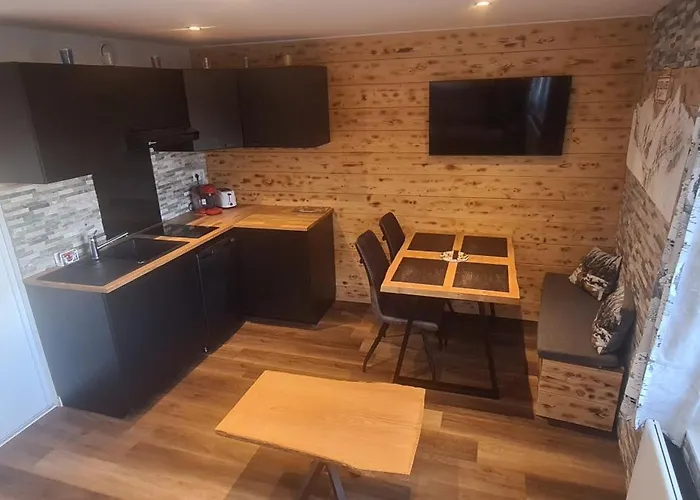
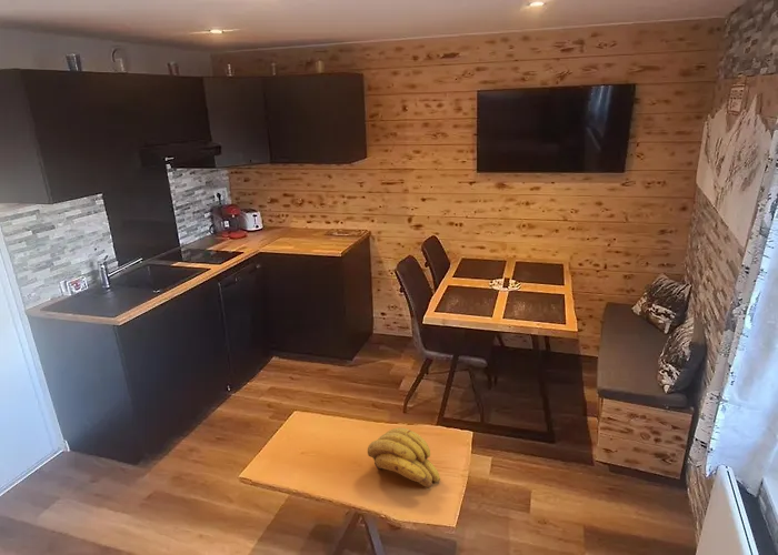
+ banana bunch [367,426,441,488]
